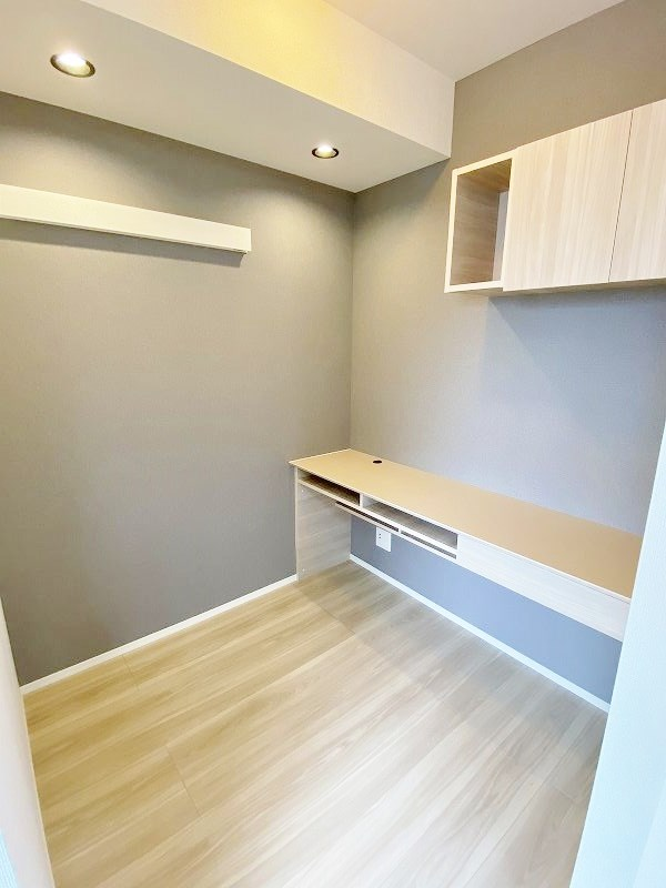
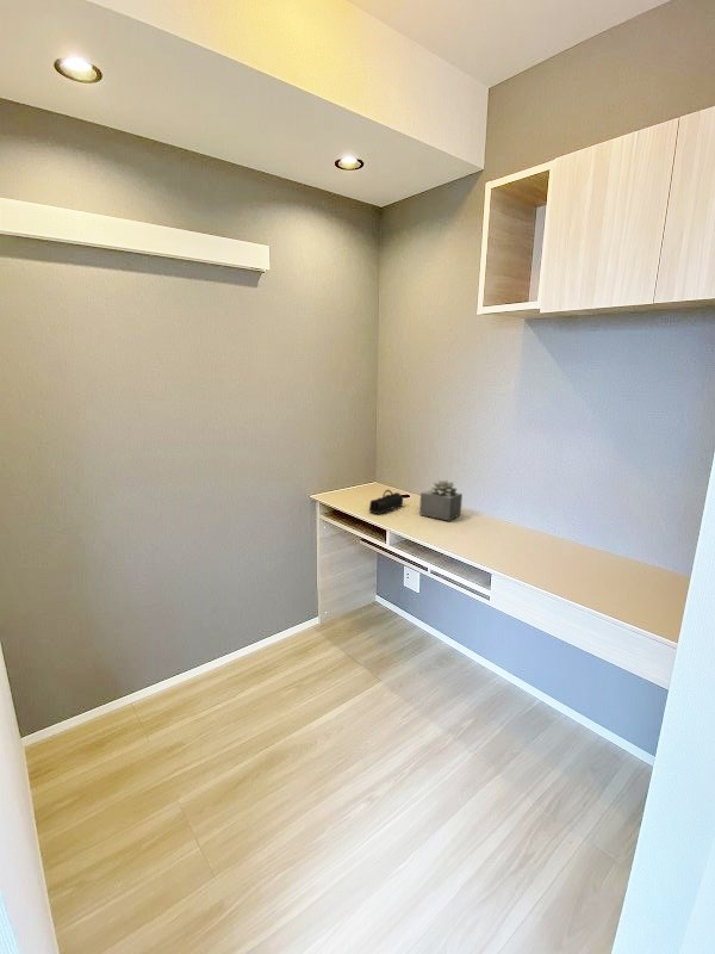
+ succulent plant [418,478,464,521]
+ pencil case [368,489,404,515]
